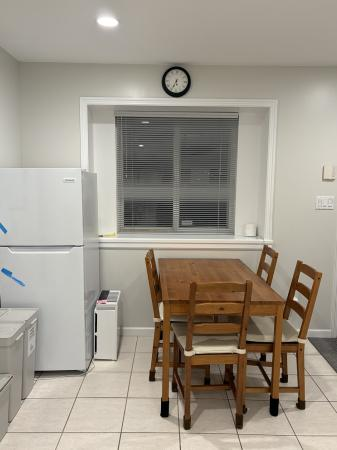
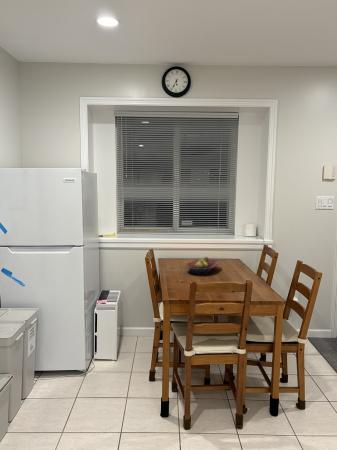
+ fruit bowl [185,256,220,276]
